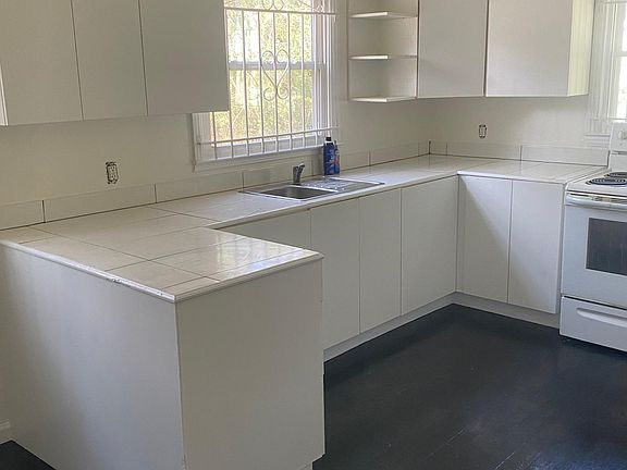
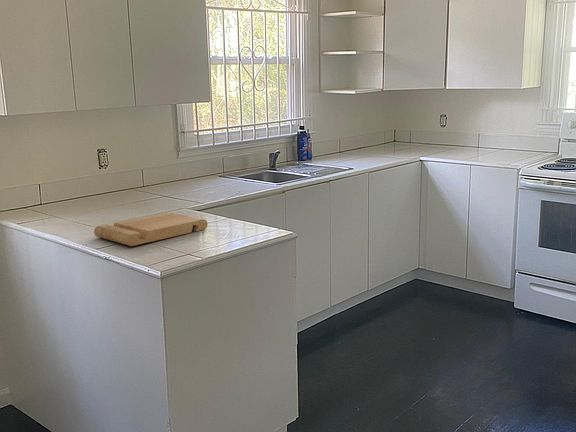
+ cutting board [93,211,209,247]
